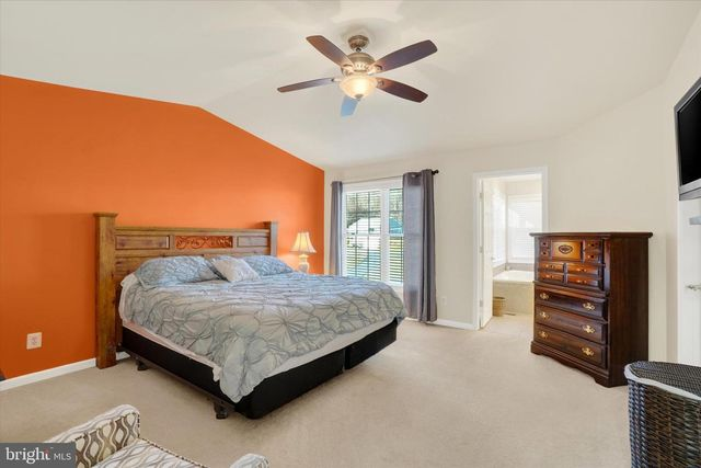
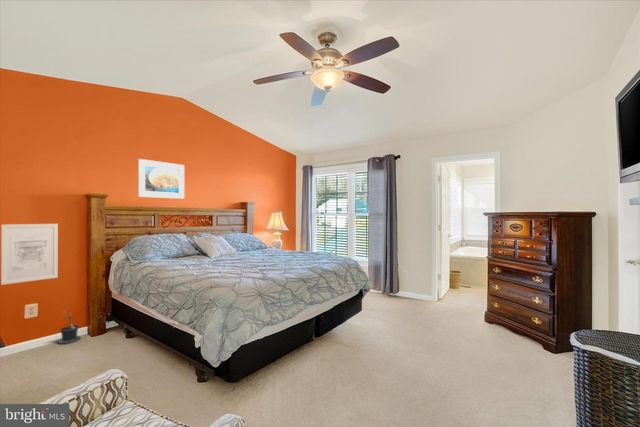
+ wall art [0,223,59,286]
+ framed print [137,158,185,200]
+ potted plant [53,310,82,345]
